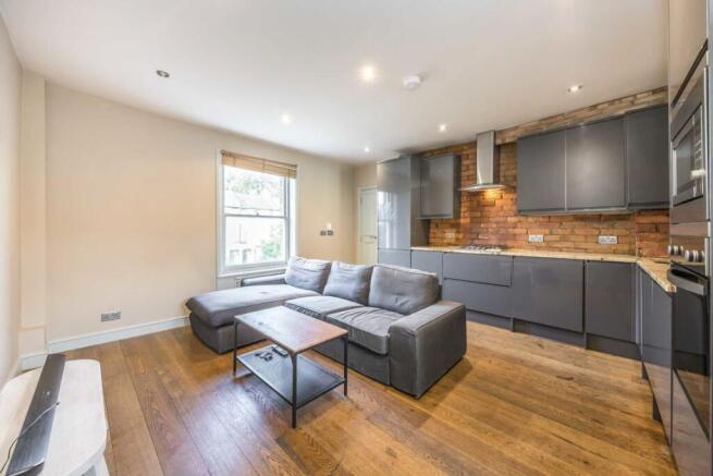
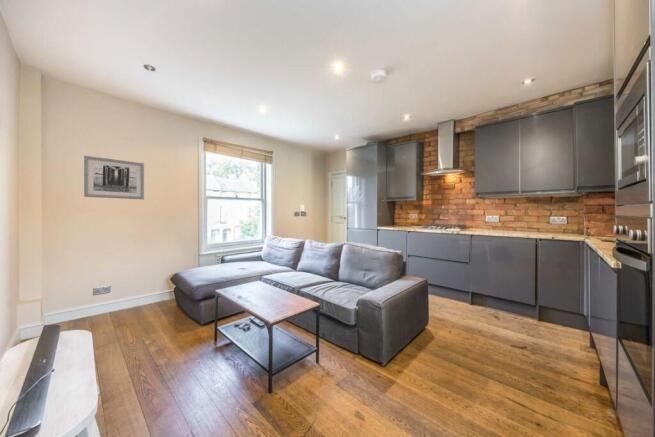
+ wall art [83,155,145,200]
